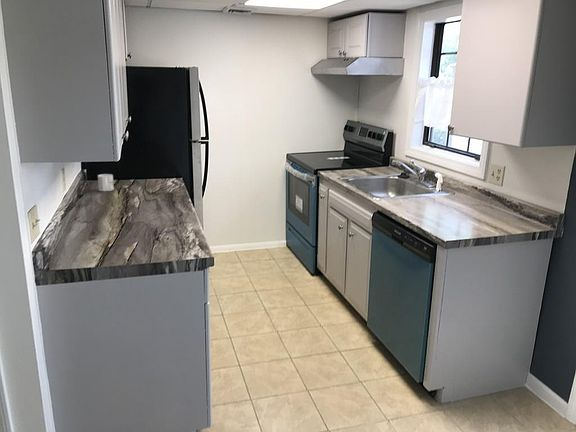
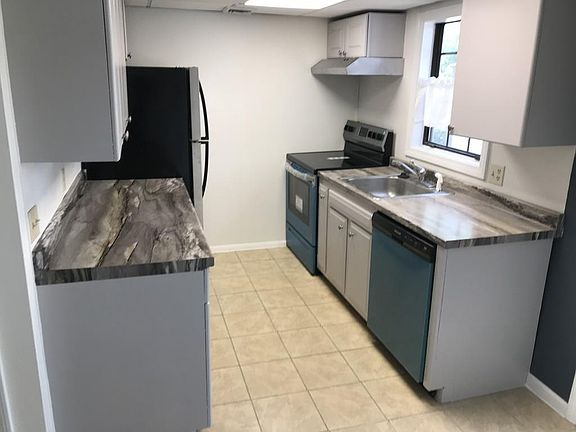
- mug [97,173,115,192]
